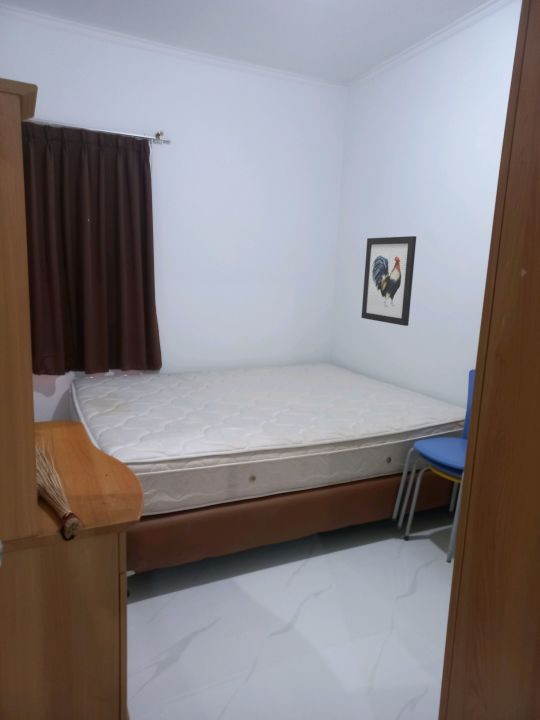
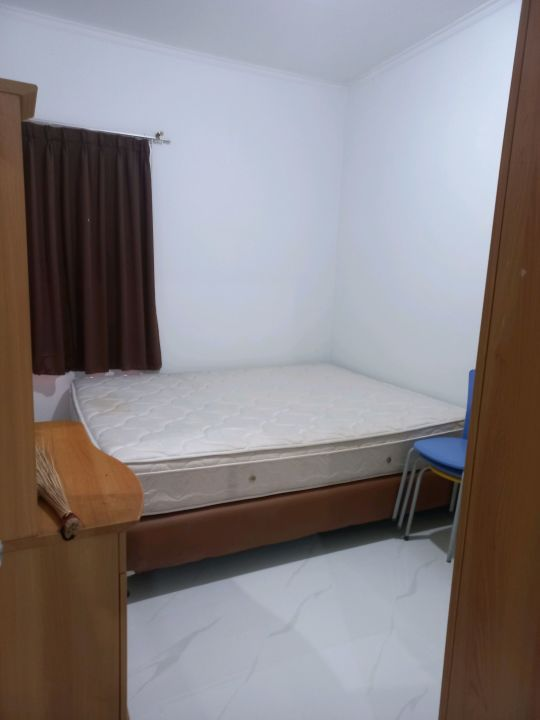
- wall art [360,235,417,327]
